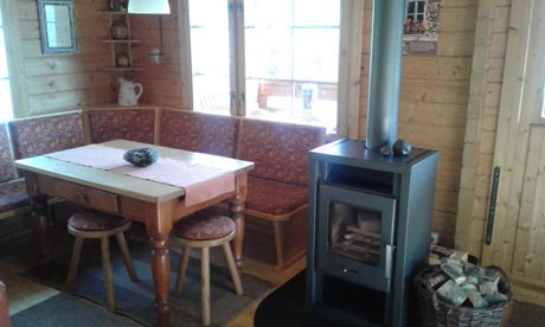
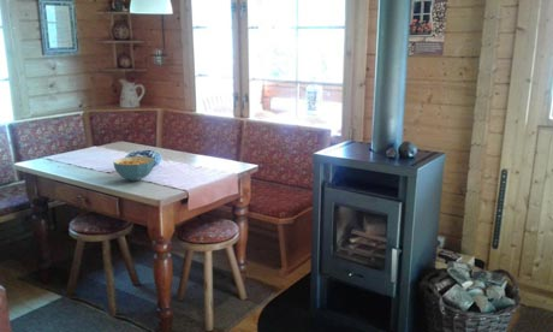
+ cereal bowl [112,155,155,182]
